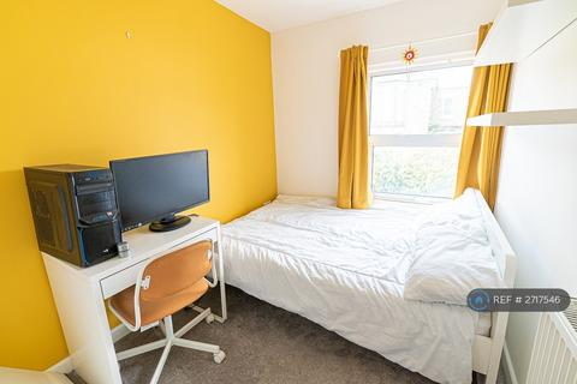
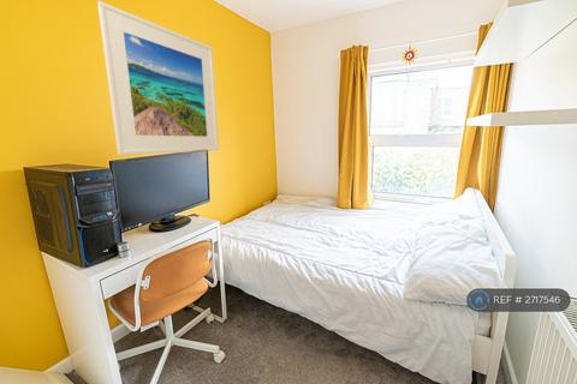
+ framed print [96,0,220,156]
